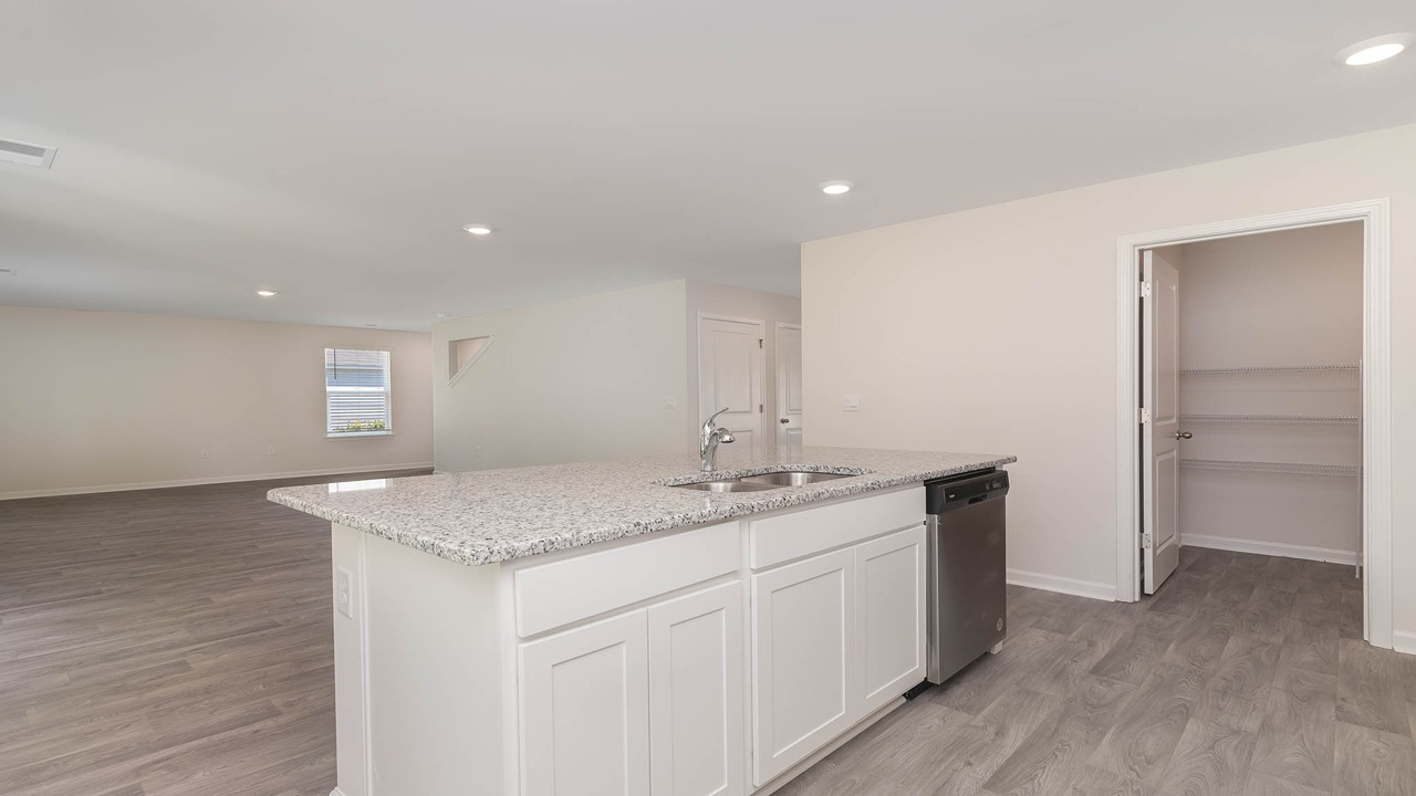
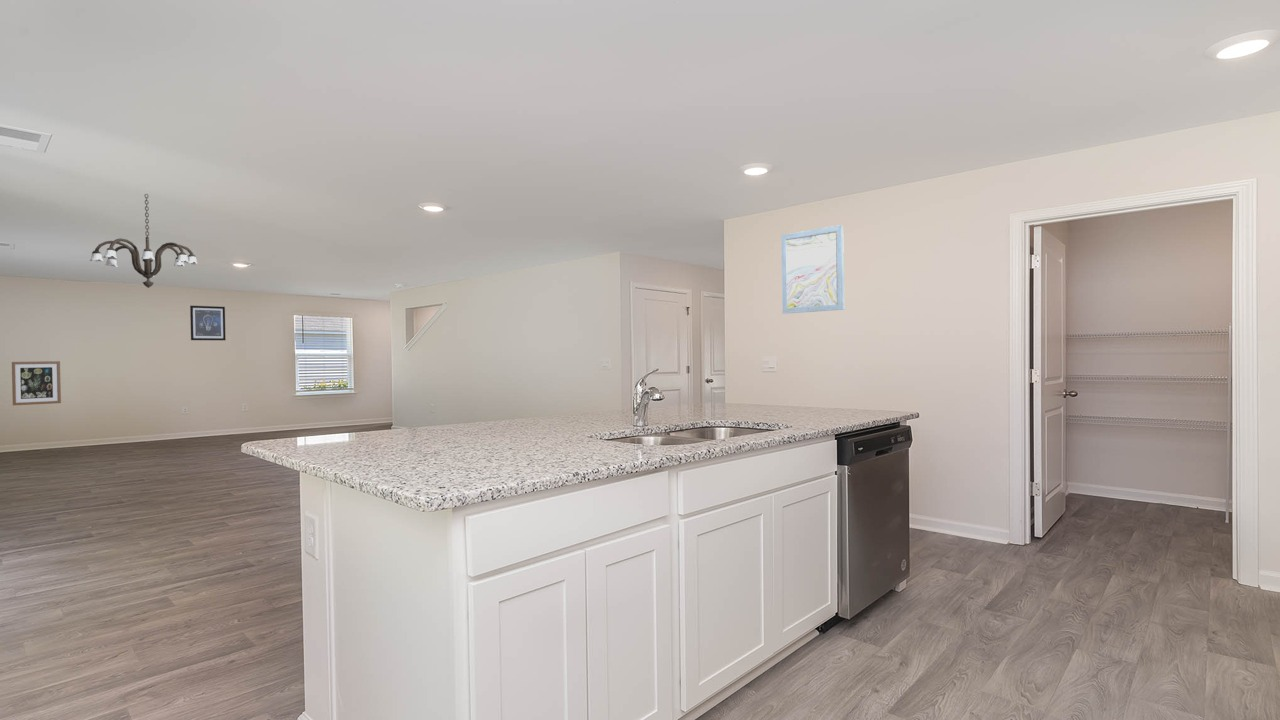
+ wall art [11,360,62,406]
+ wall art [189,305,227,341]
+ wall art [780,224,845,315]
+ chandelier [89,193,199,289]
